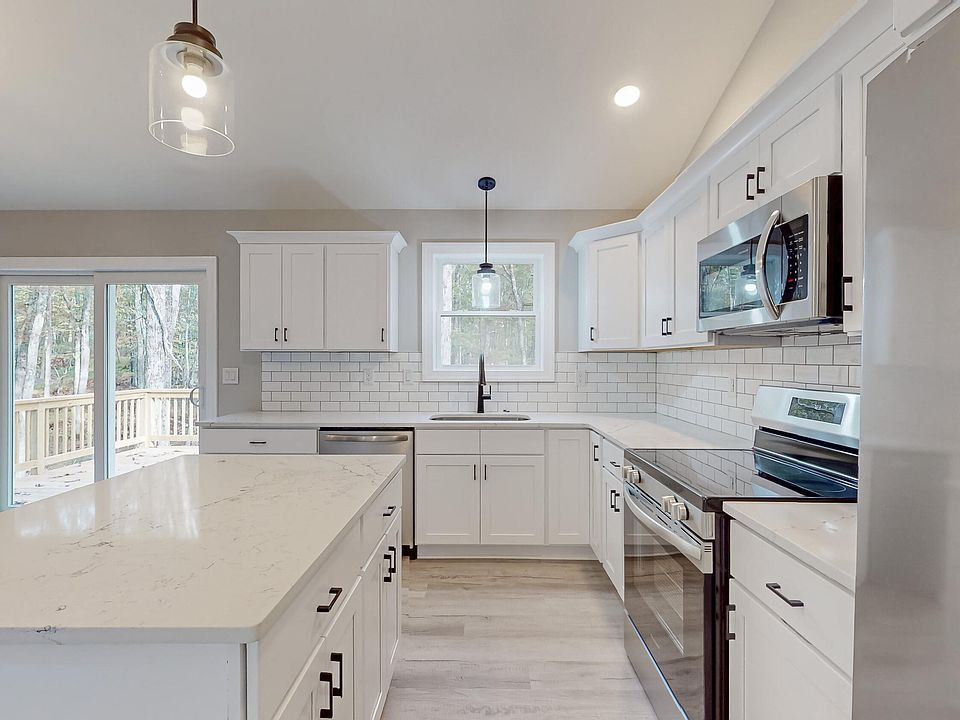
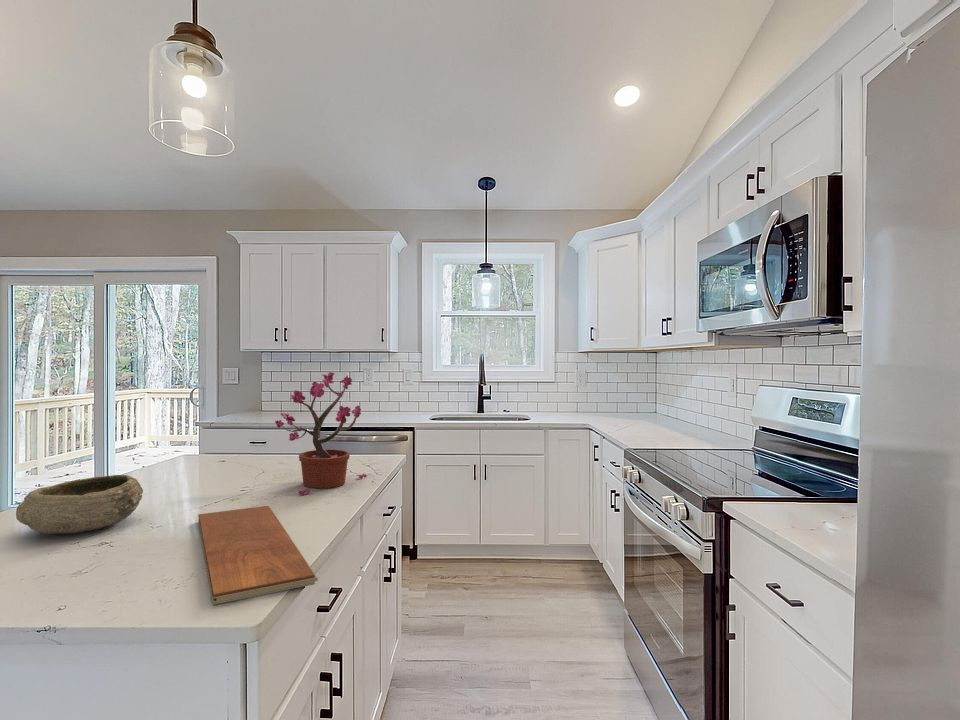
+ chopping board [197,505,319,606]
+ potted plant [274,371,368,496]
+ bowl [15,474,144,535]
